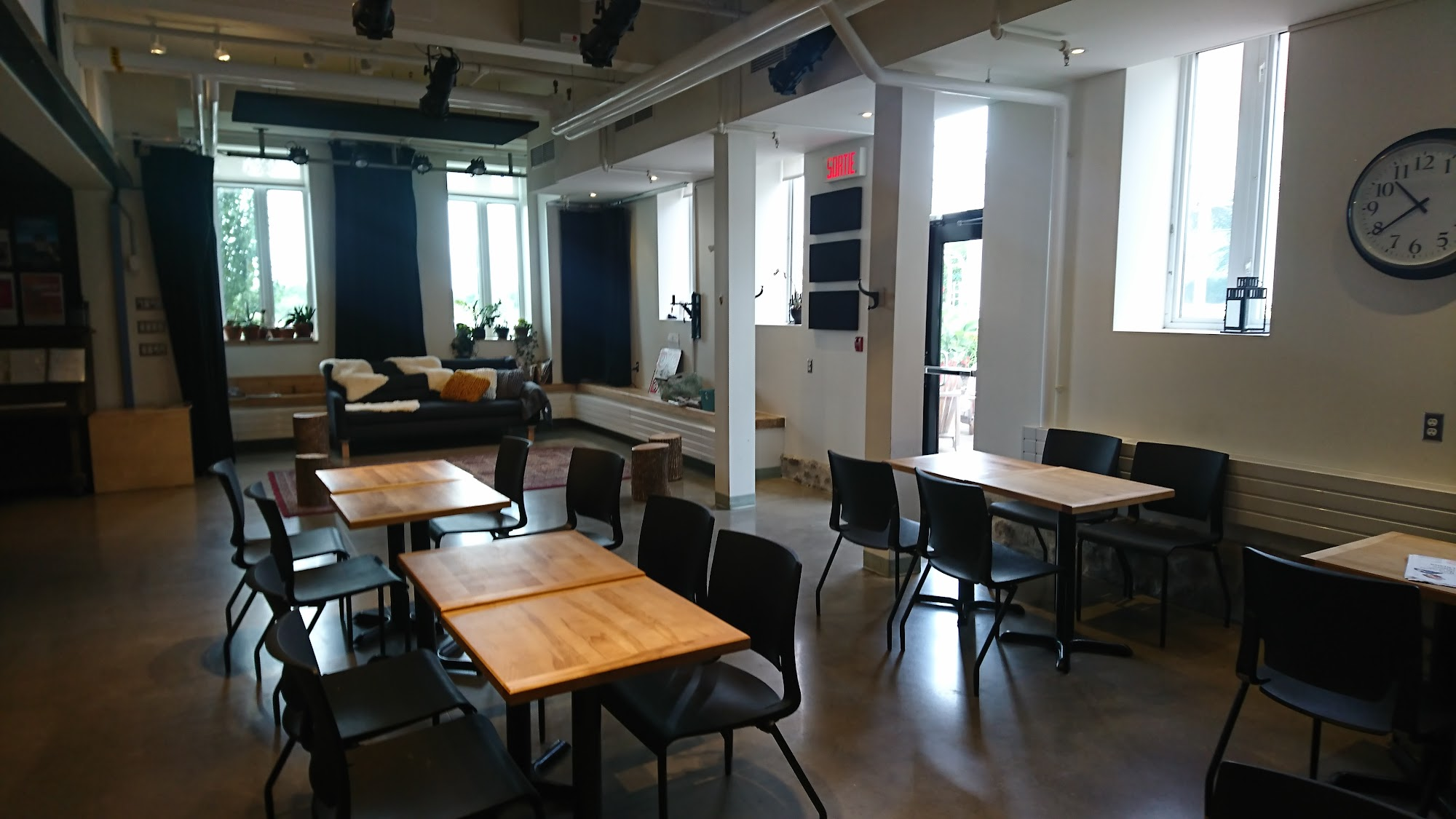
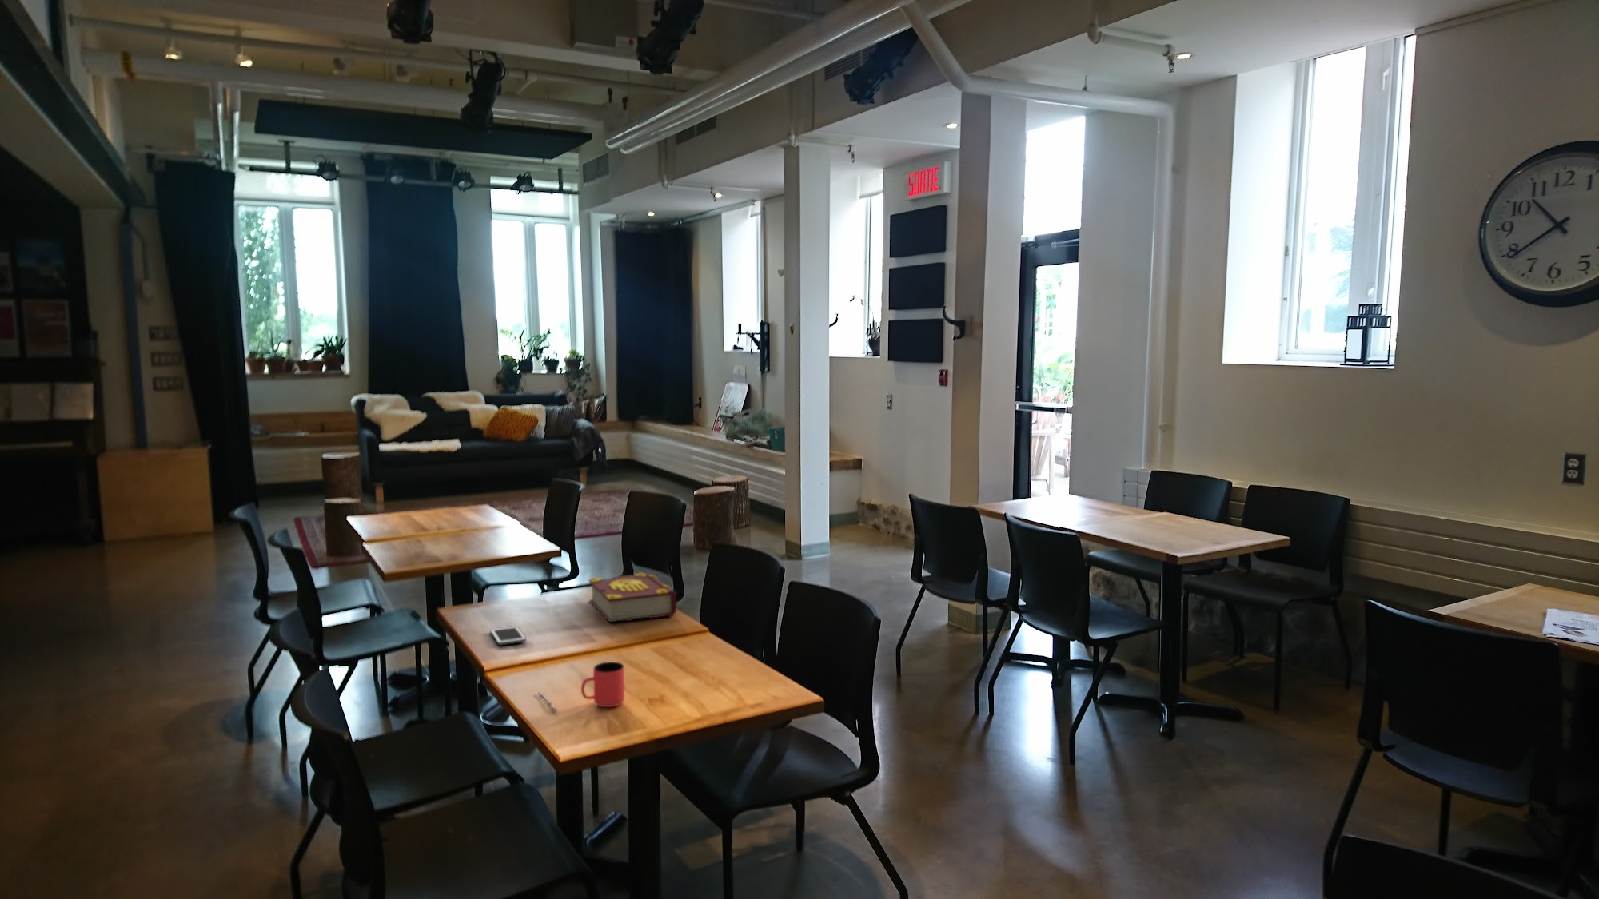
+ cell phone [490,625,527,647]
+ book [589,572,678,622]
+ pen [536,692,558,712]
+ cup [581,661,625,708]
